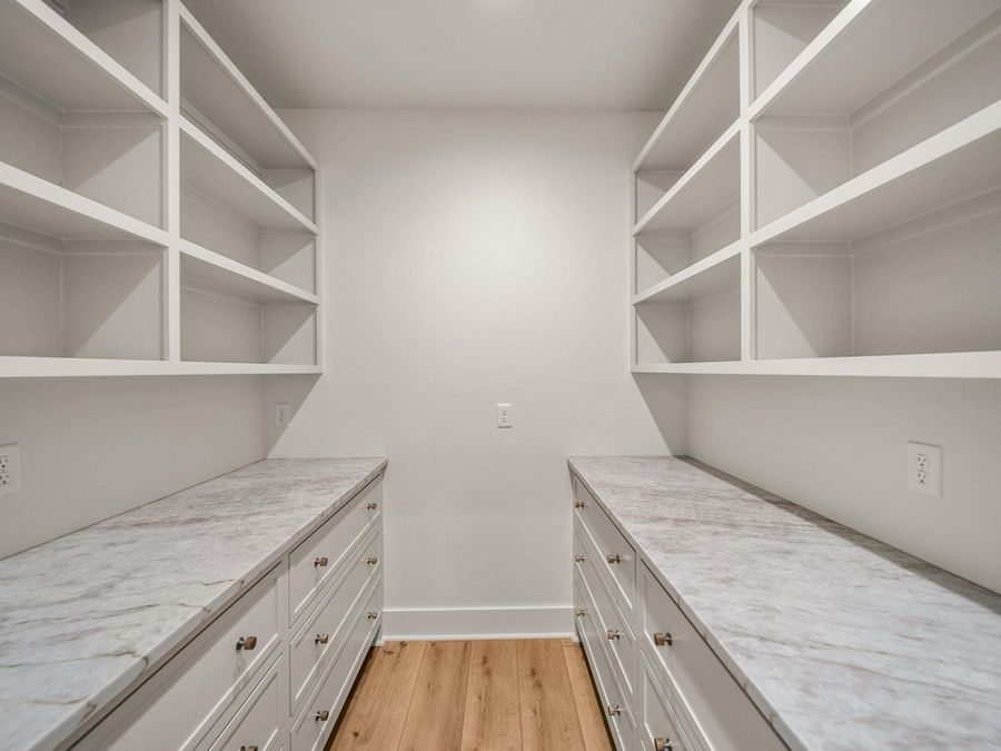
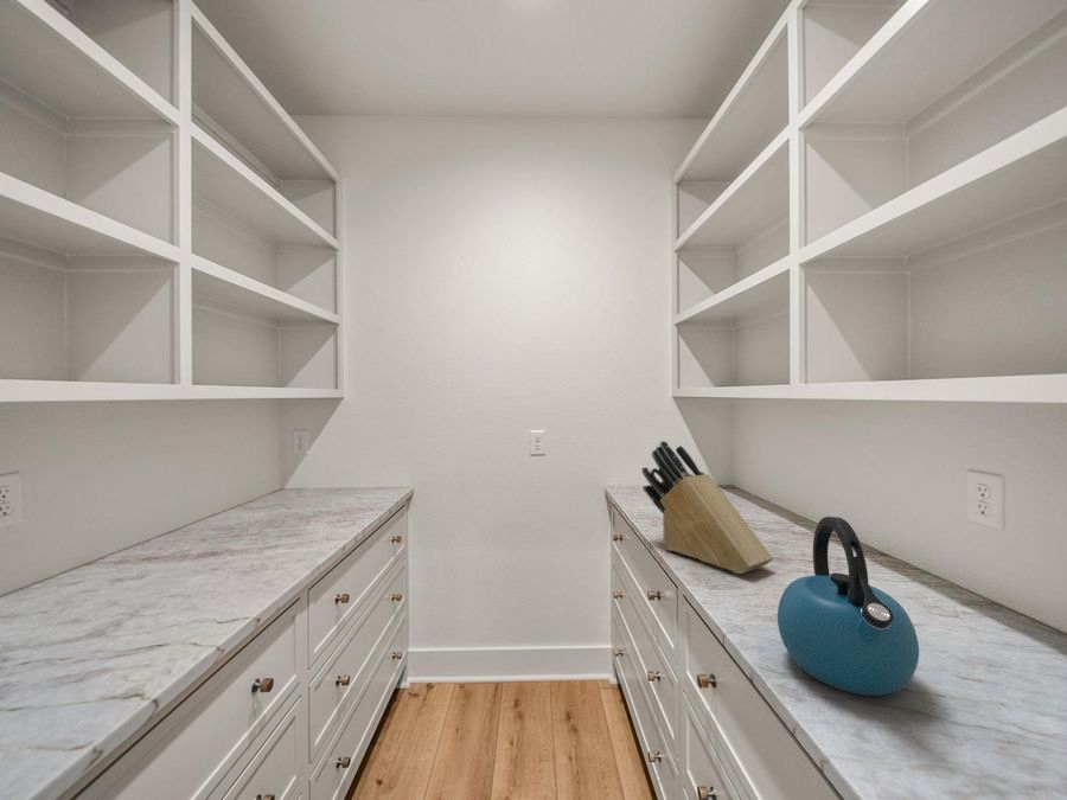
+ knife block [640,440,774,575]
+ kettle [777,516,920,697]
